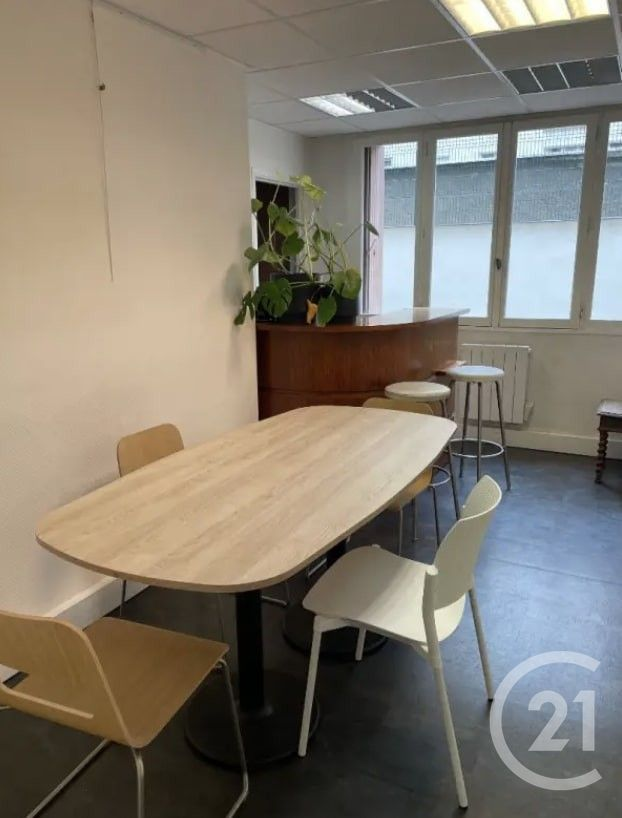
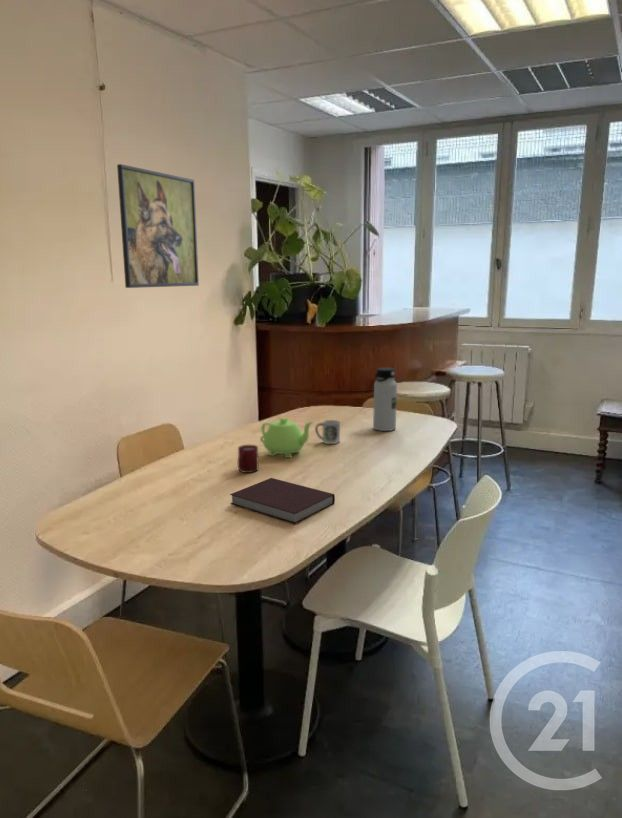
+ notebook [229,477,336,525]
+ water bottle [372,367,398,432]
+ cup [314,419,341,445]
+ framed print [116,163,200,289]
+ cup [237,444,259,474]
+ teapot [259,417,314,459]
